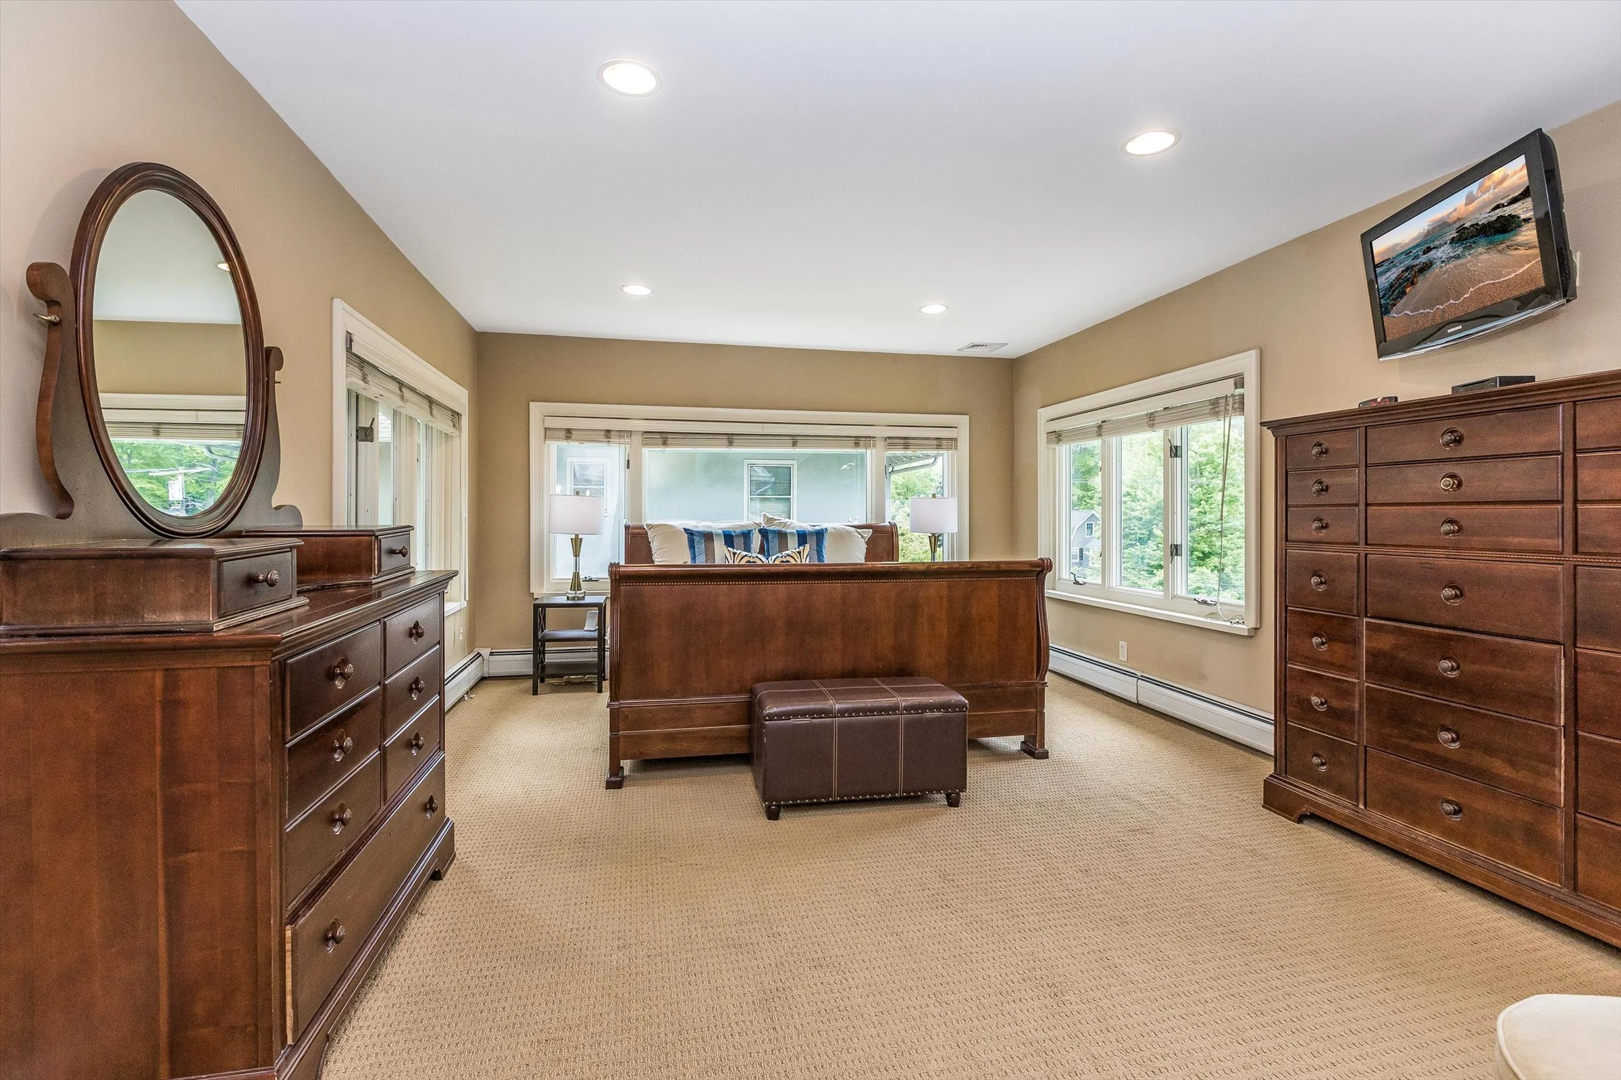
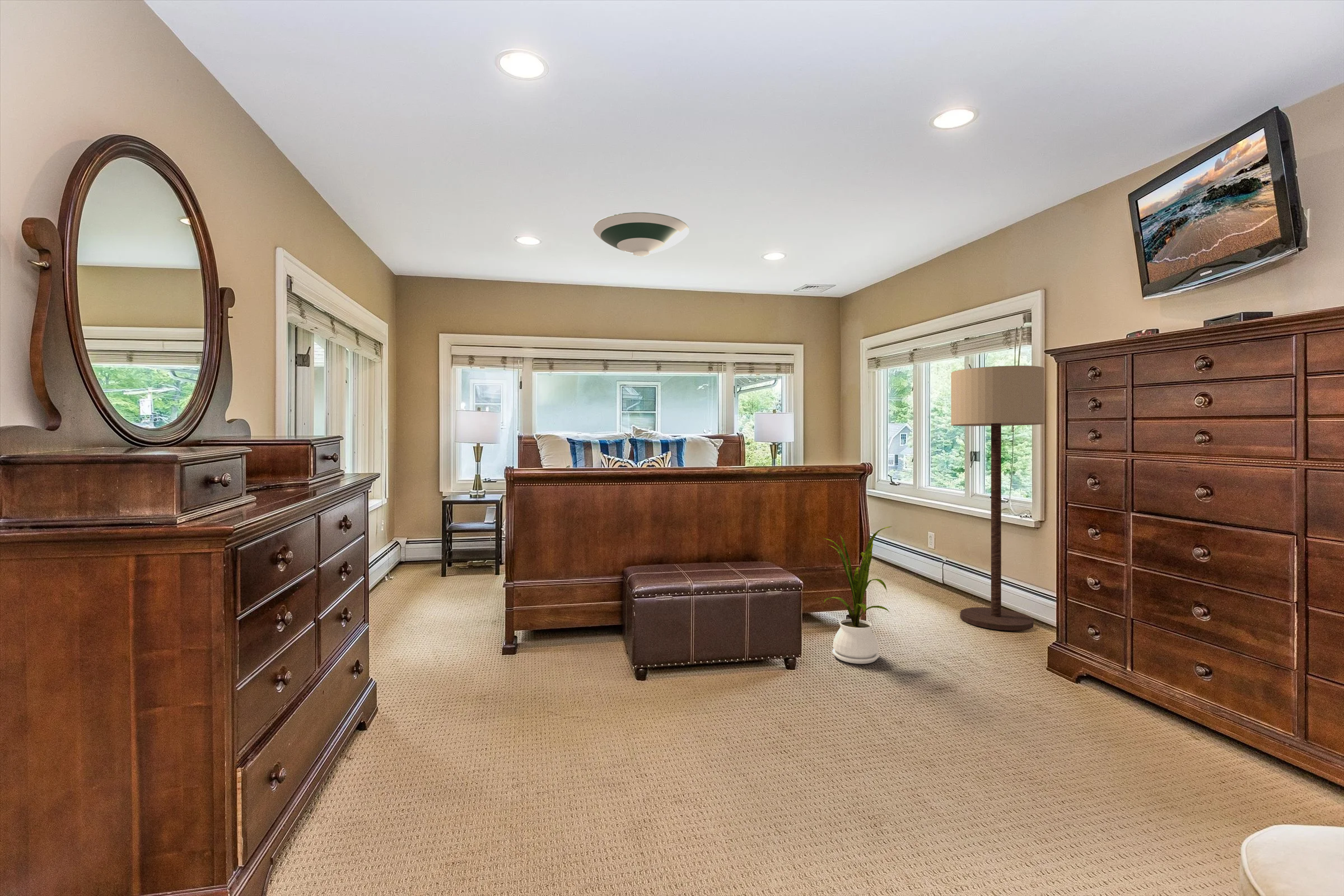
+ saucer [593,212,690,257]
+ floor lamp [950,365,1045,631]
+ house plant [821,526,893,665]
